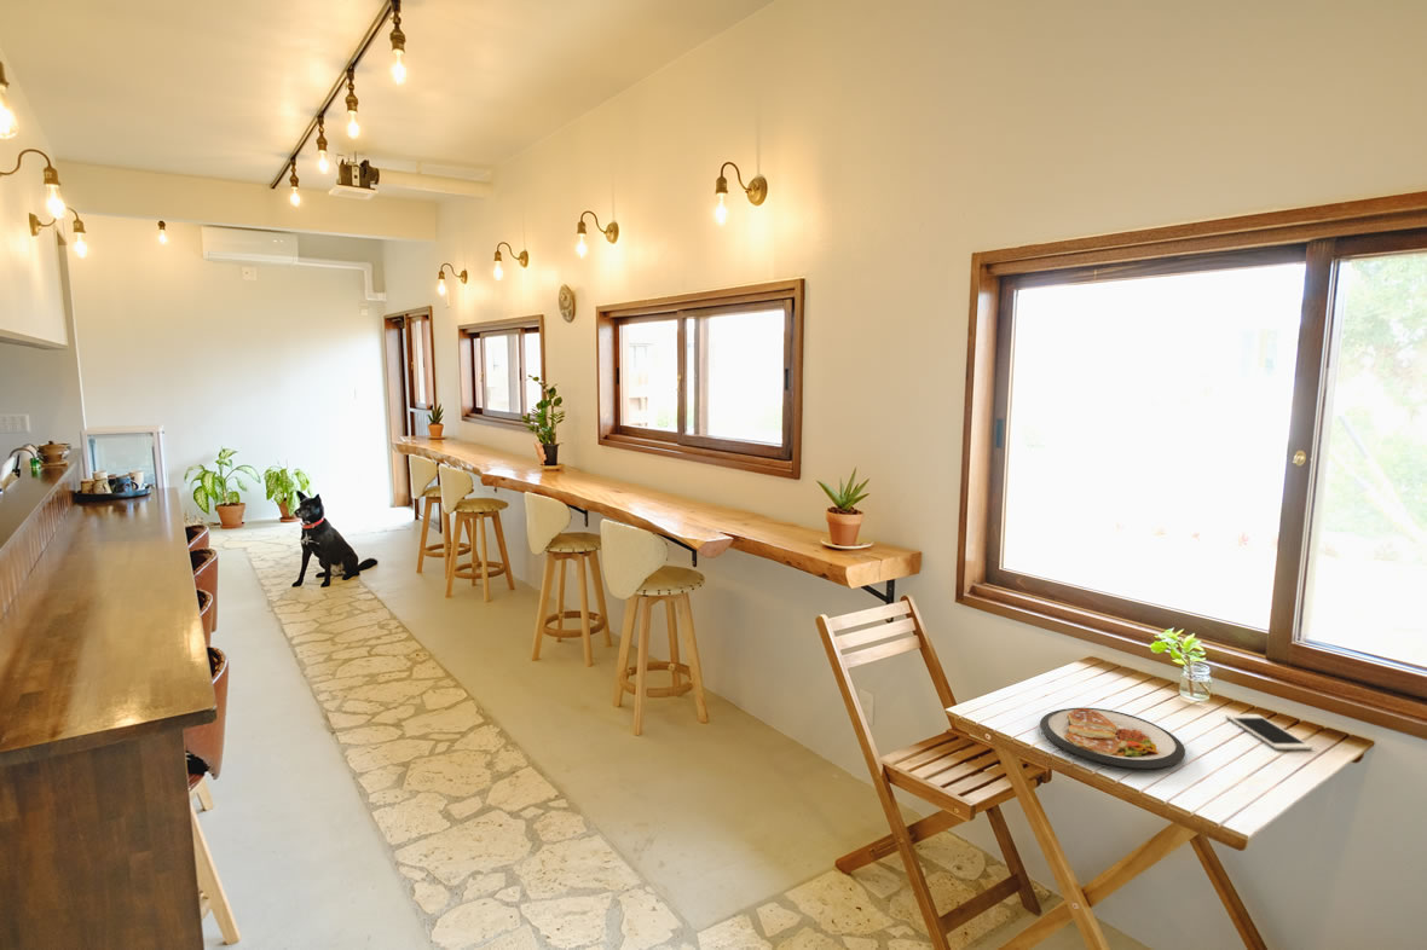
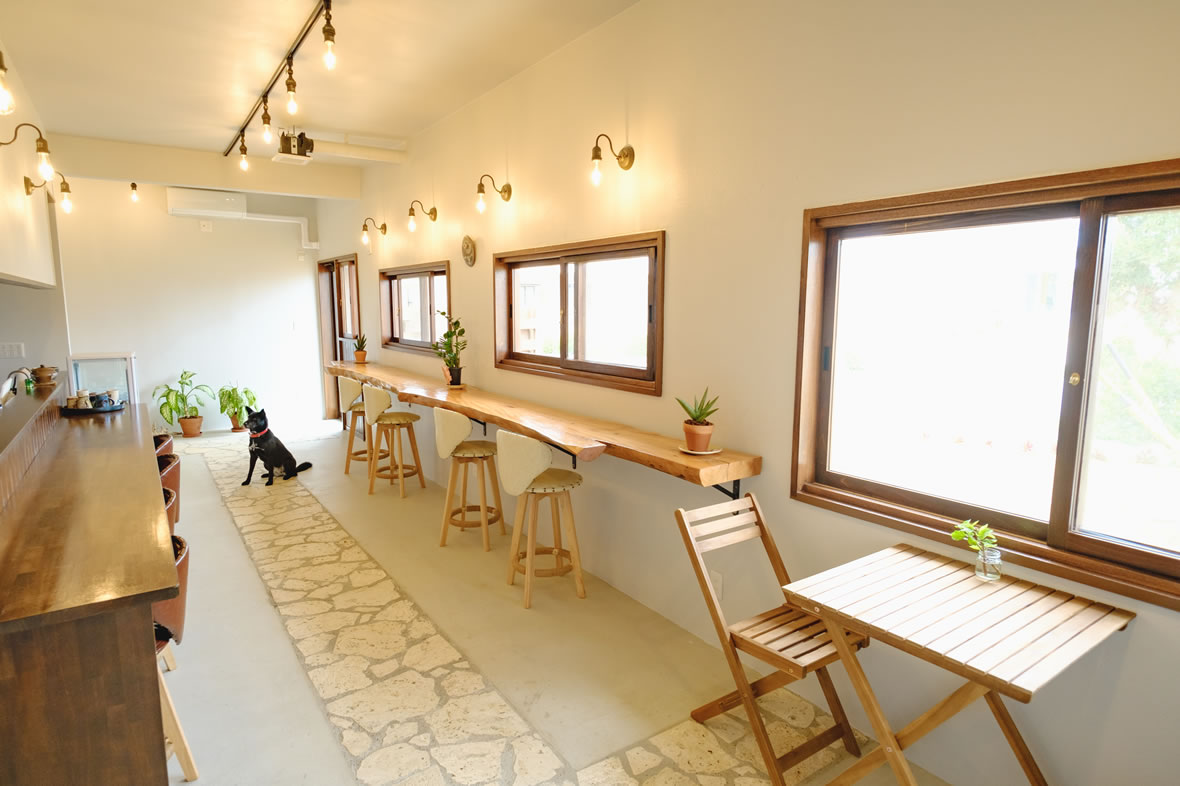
- cell phone [1225,713,1313,751]
- dish [1039,707,1186,771]
